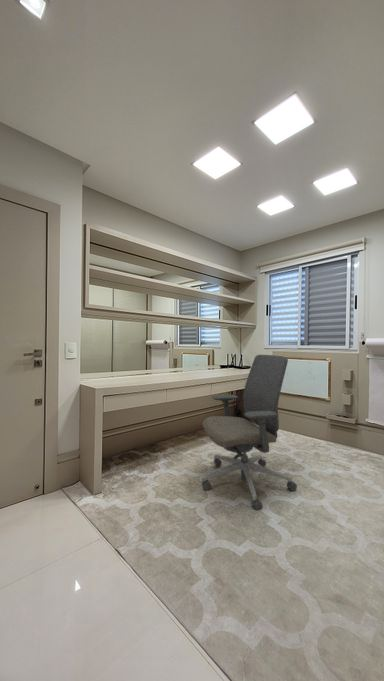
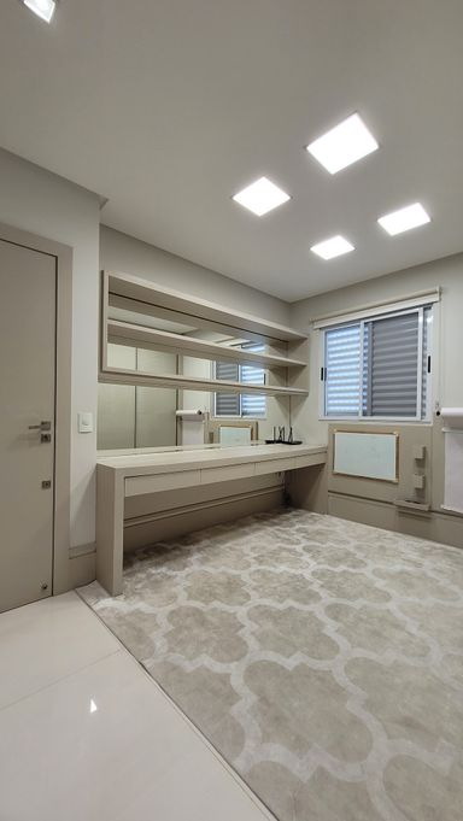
- office chair [201,354,298,511]
